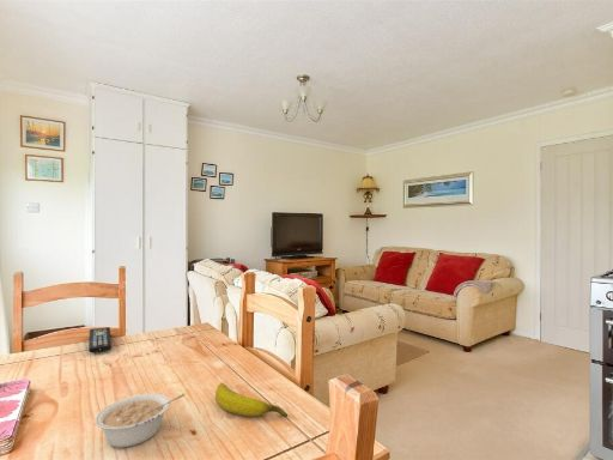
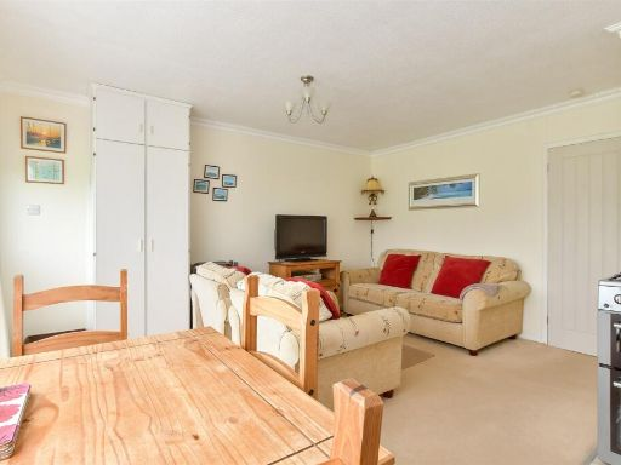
- remote control [87,326,113,353]
- banana [214,382,289,418]
- legume [93,393,186,449]
